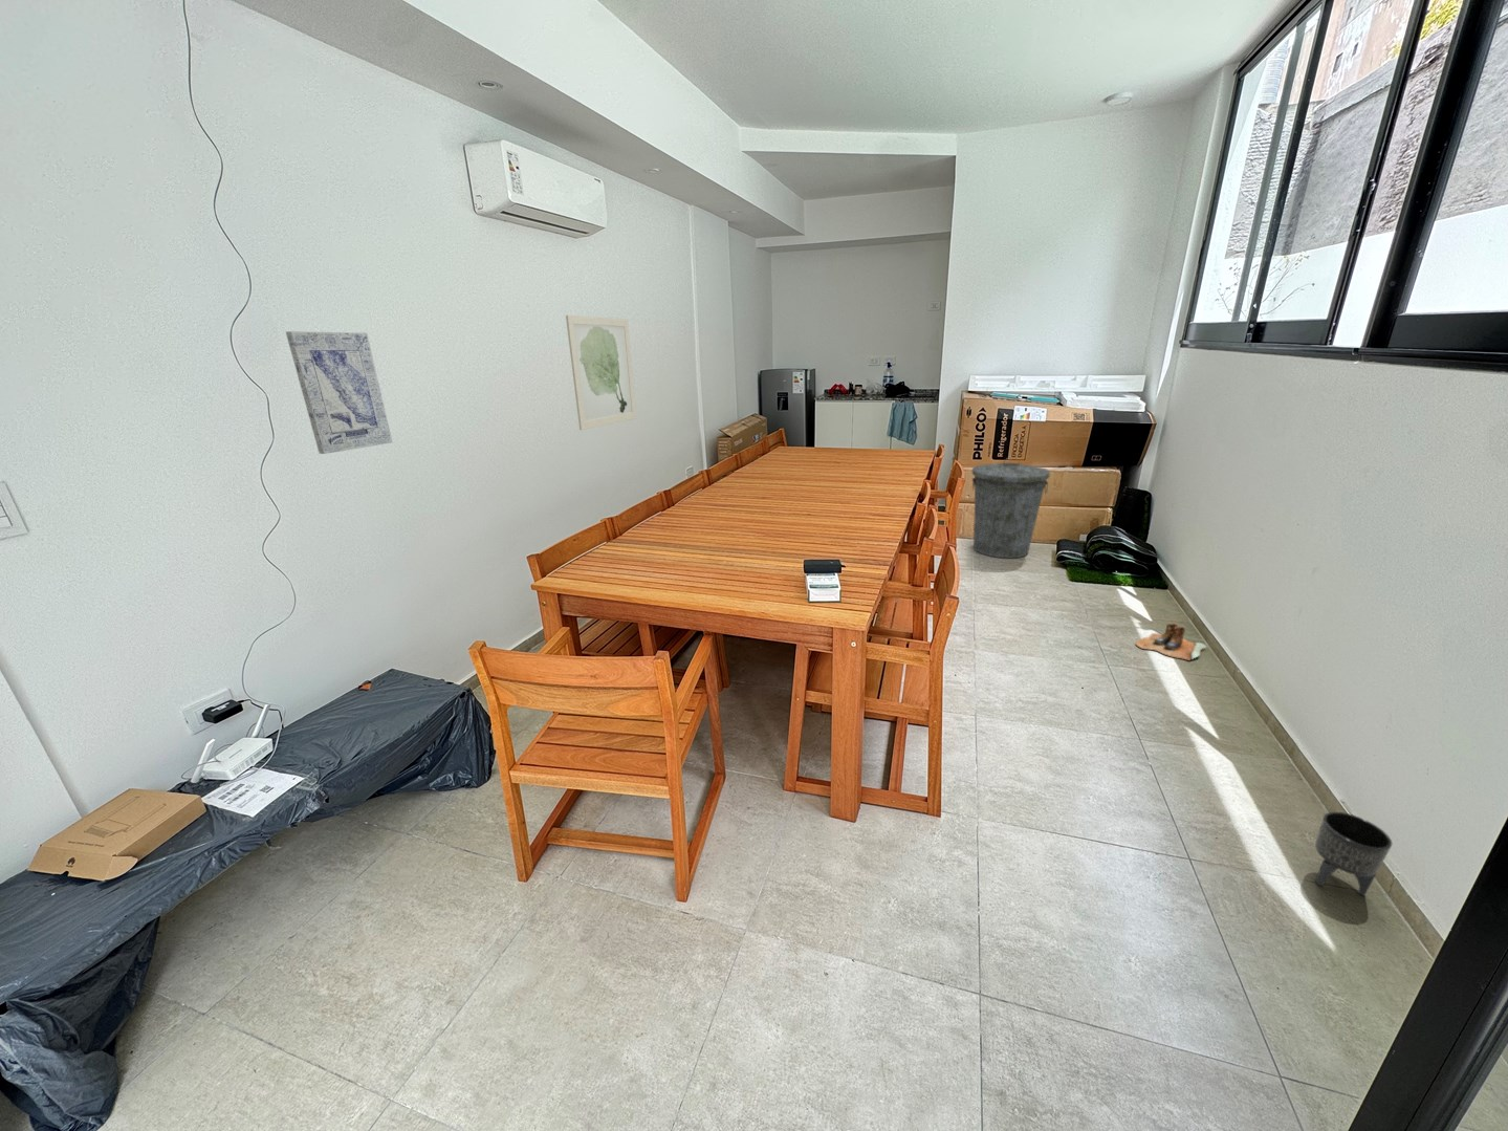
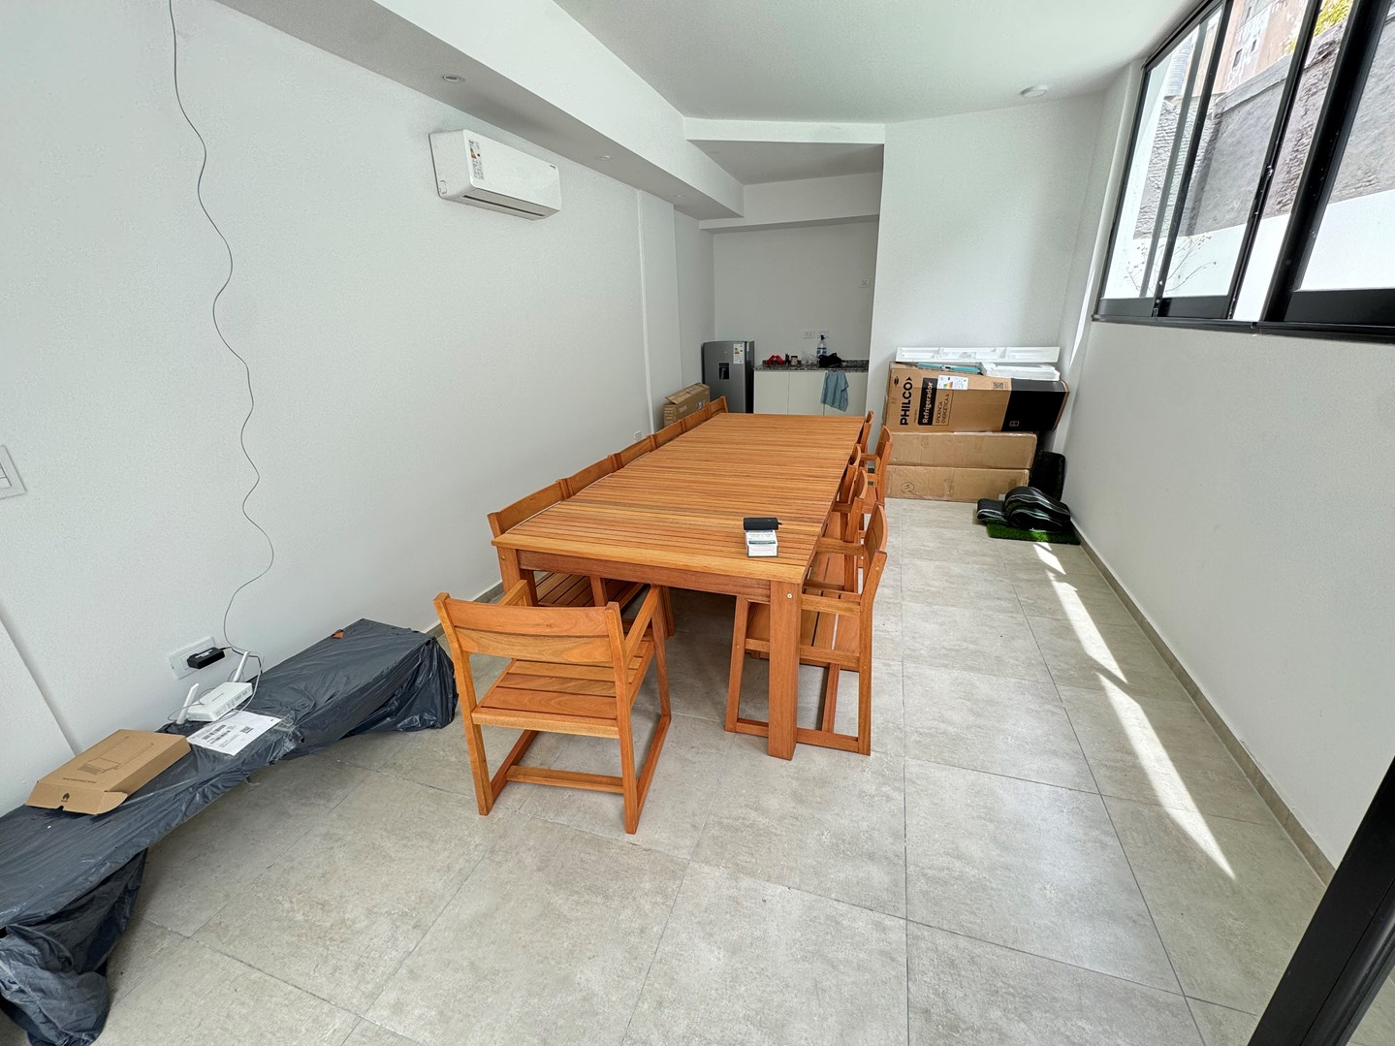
- wall art [285,330,393,455]
- boots [1135,623,1208,662]
- wall art [565,315,638,431]
- trash can [970,456,1051,560]
- planter [1314,811,1393,897]
